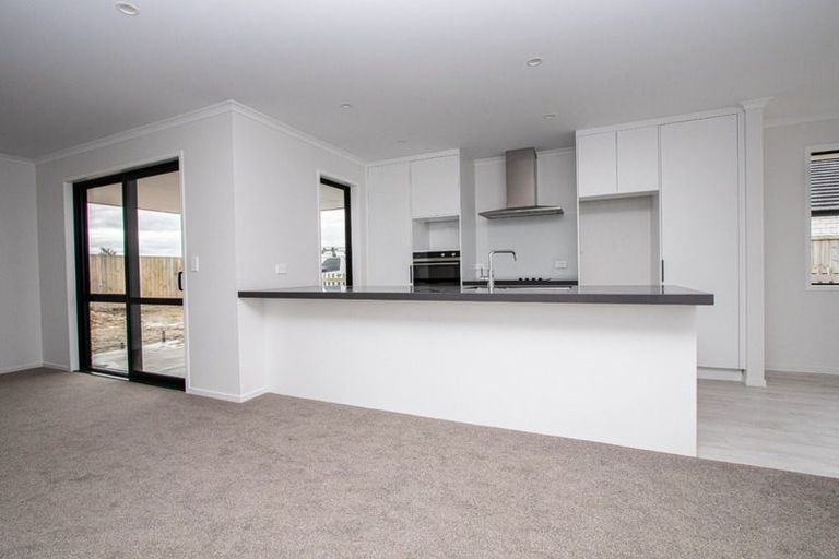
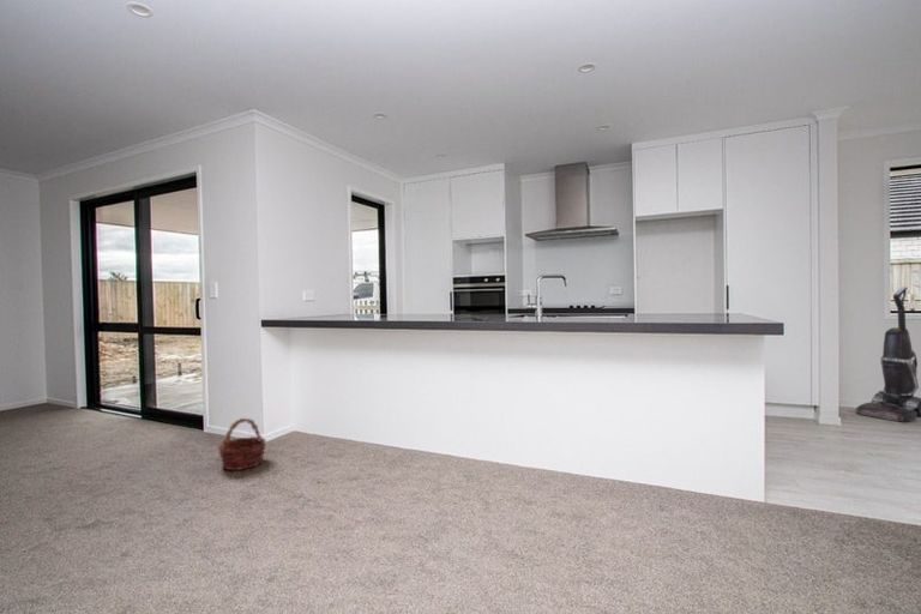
+ basket [217,417,267,471]
+ vacuum cleaner [855,285,921,423]
